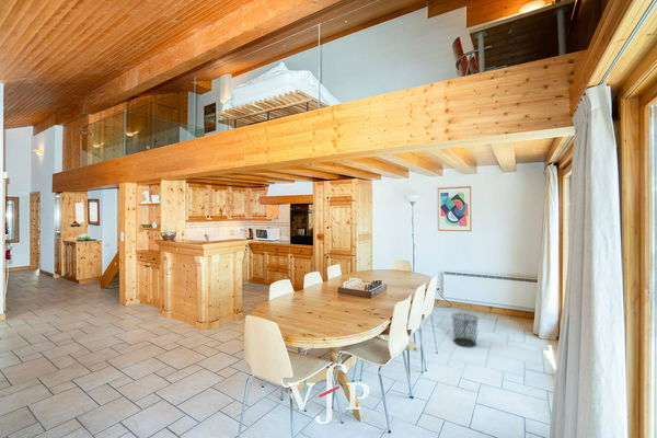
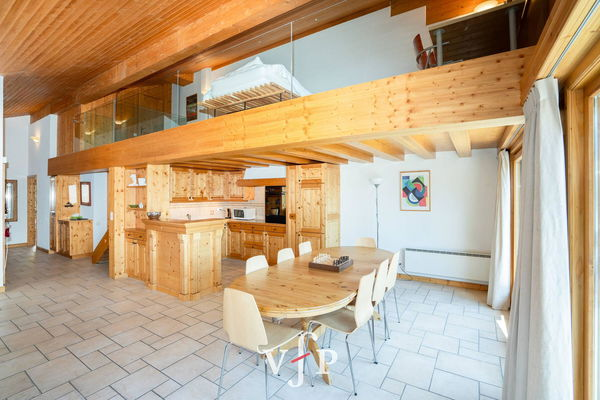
- waste bin [450,312,480,348]
